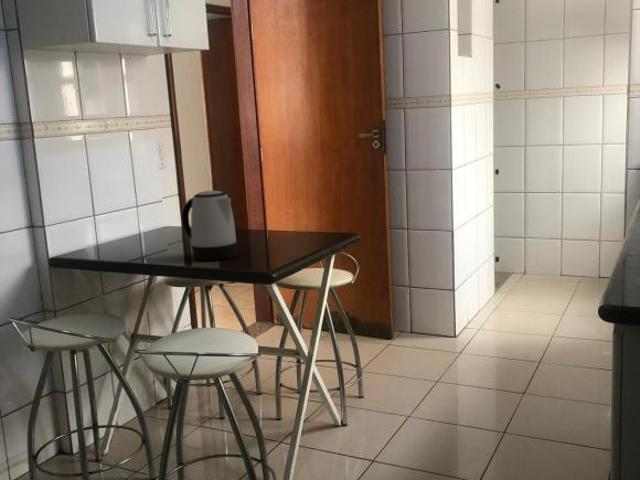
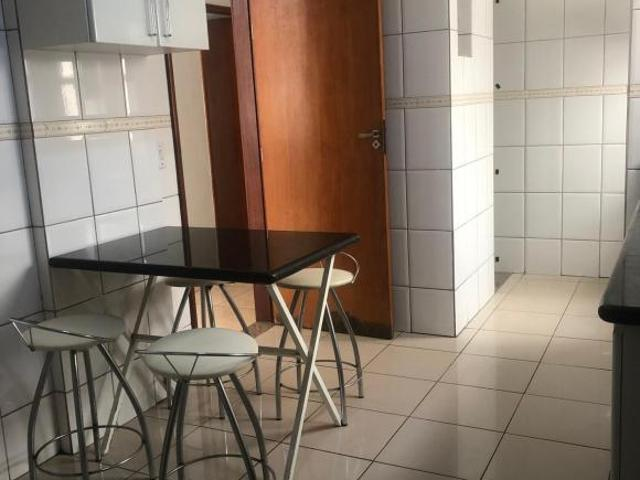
- kettle [181,190,239,261]
